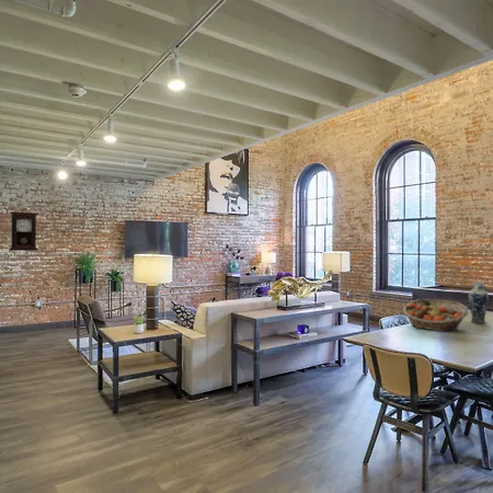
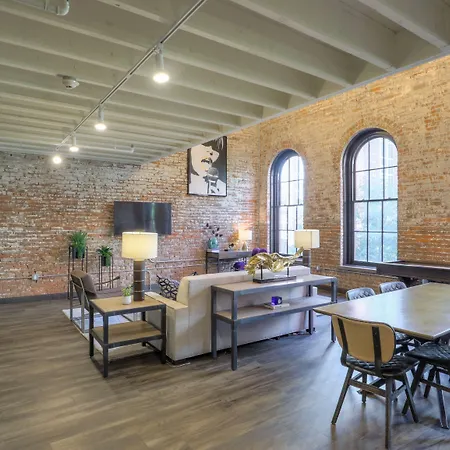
- fruit basket [402,298,469,332]
- pendulum clock [9,211,39,252]
- vase [468,282,490,324]
